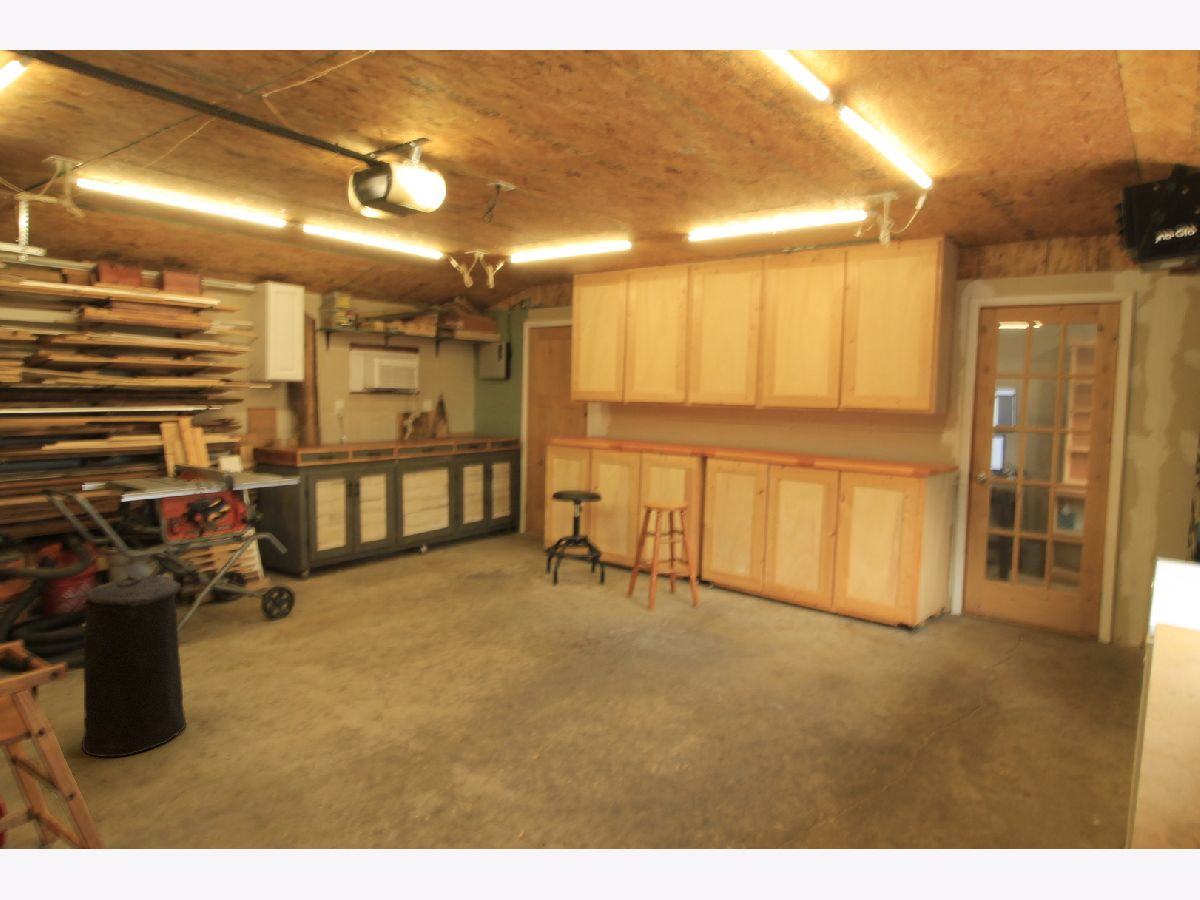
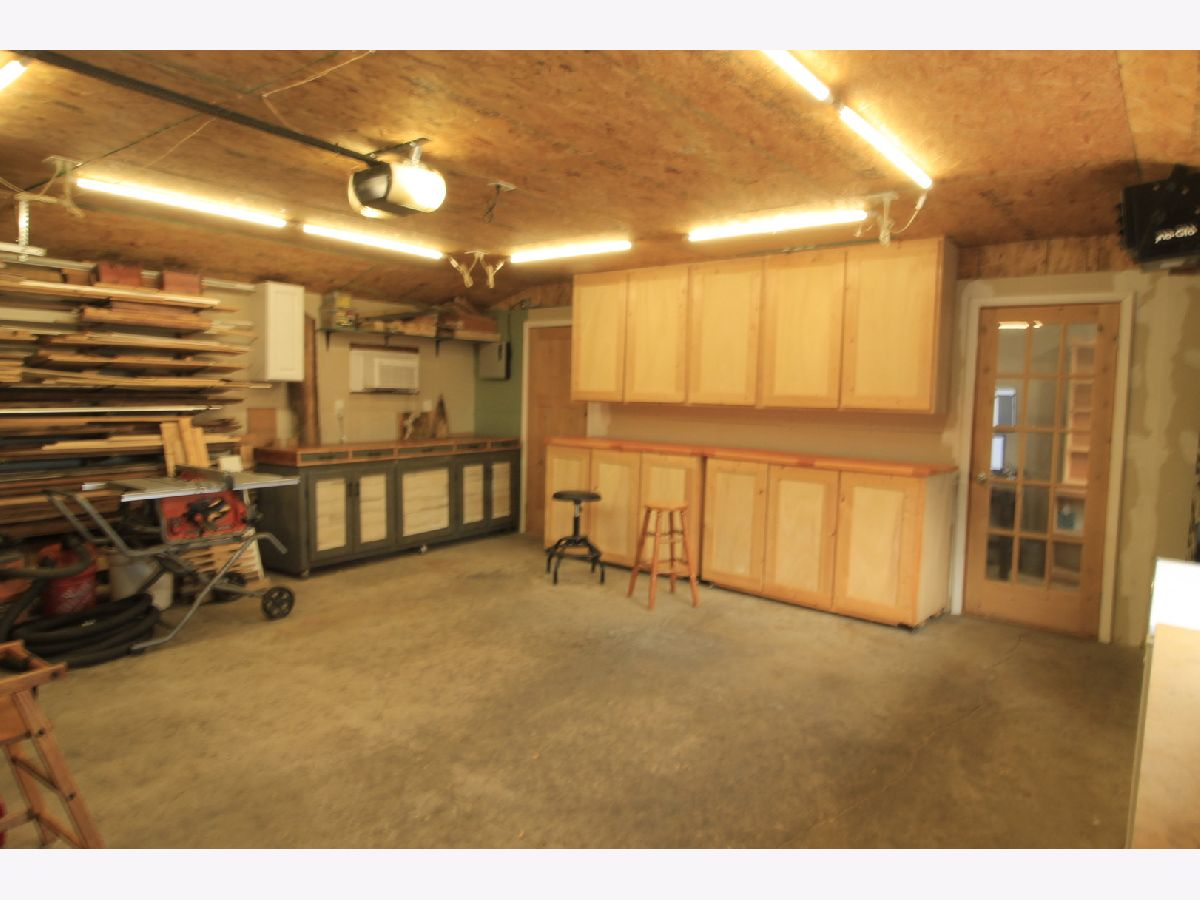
- trash can [81,574,187,758]
